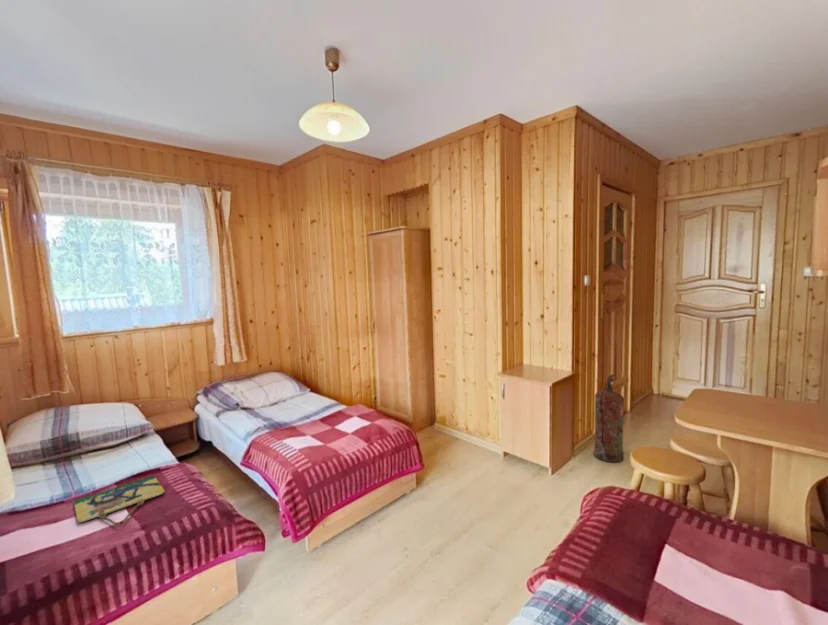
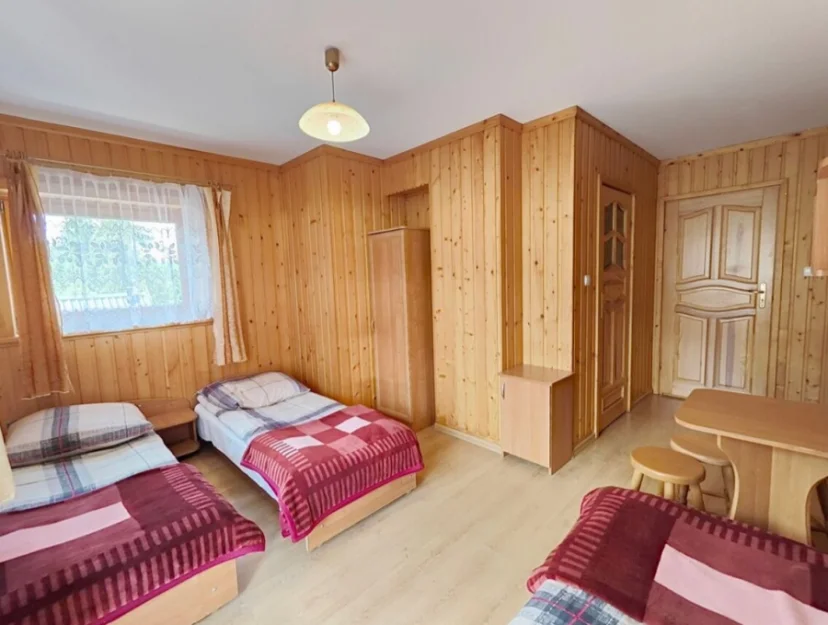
- home sign [73,475,165,526]
- fire extinguisher [593,373,625,463]
